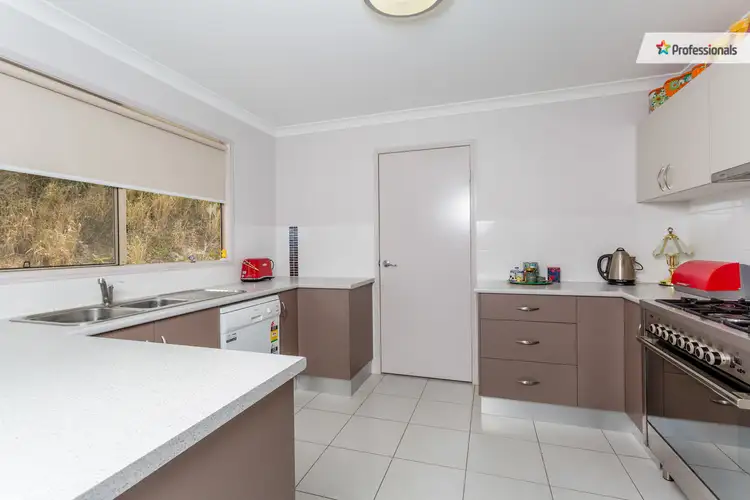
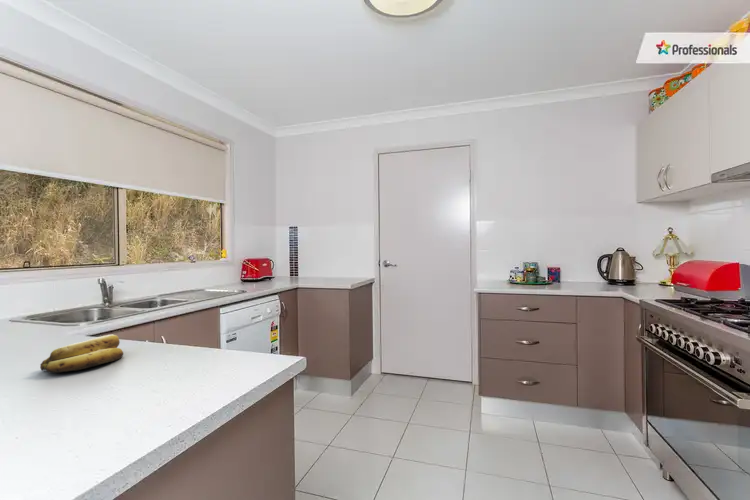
+ banana [39,333,125,373]
